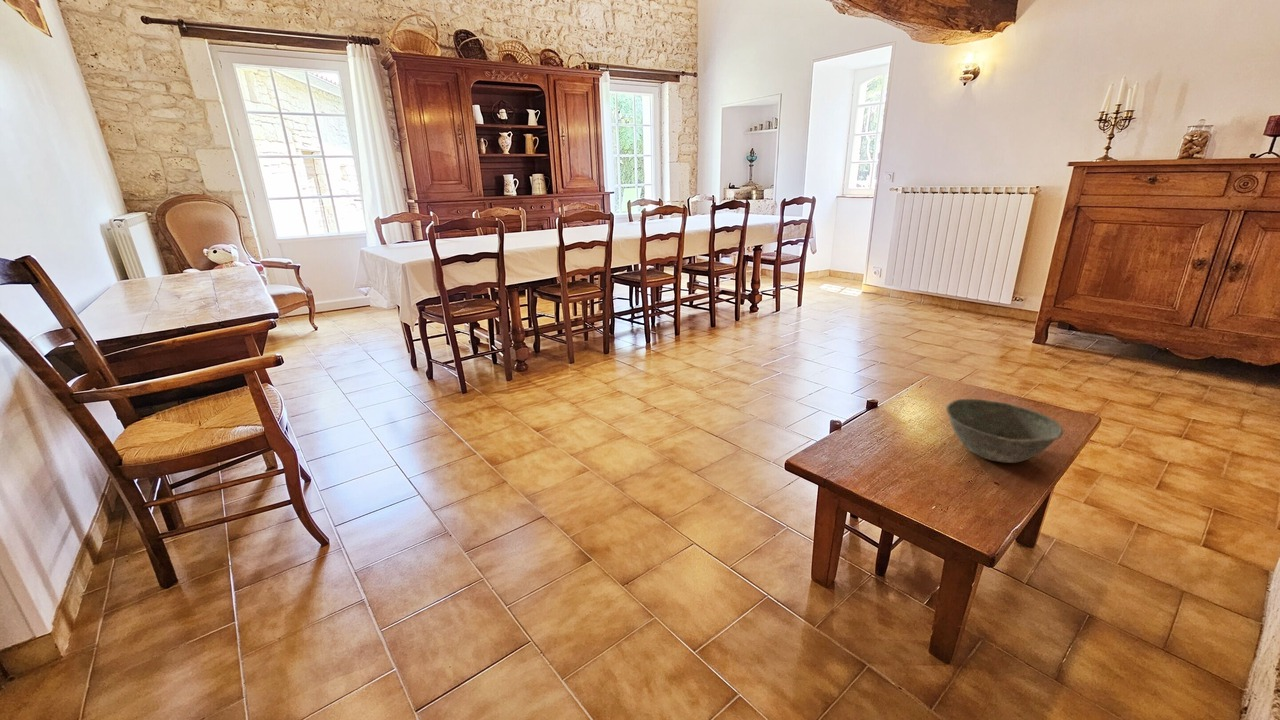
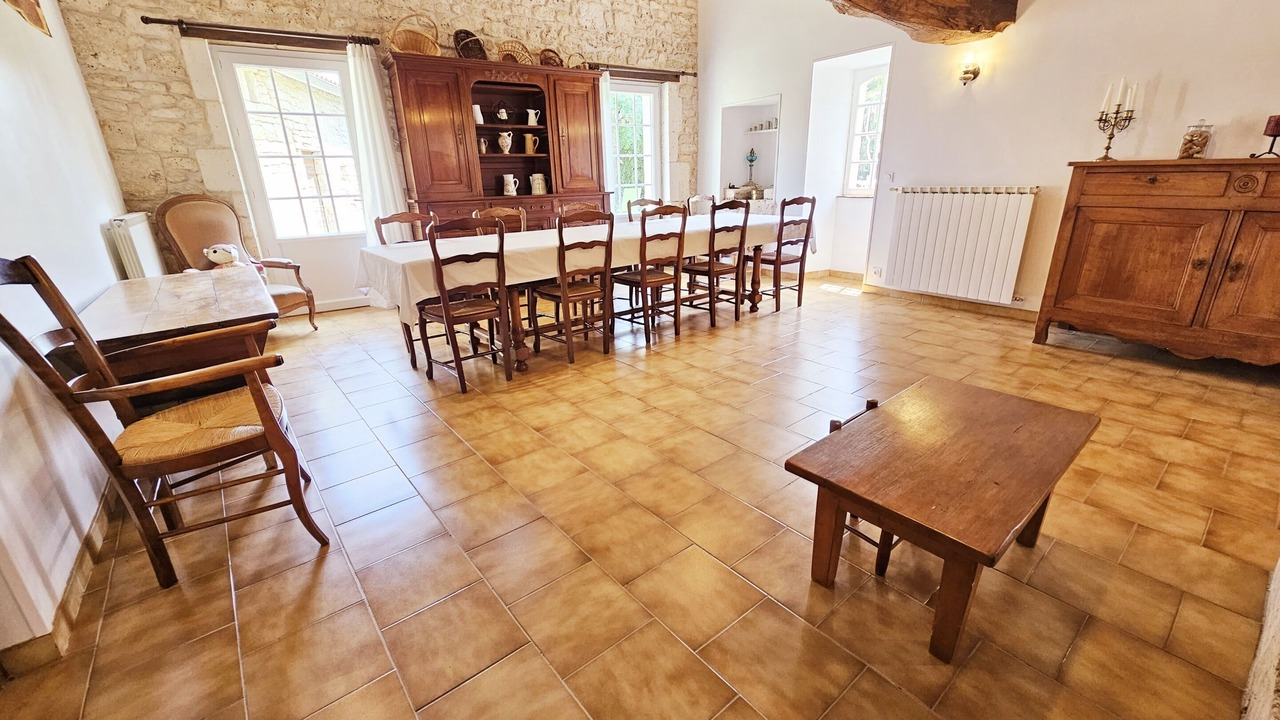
- bowl [945,398,1064,464]
